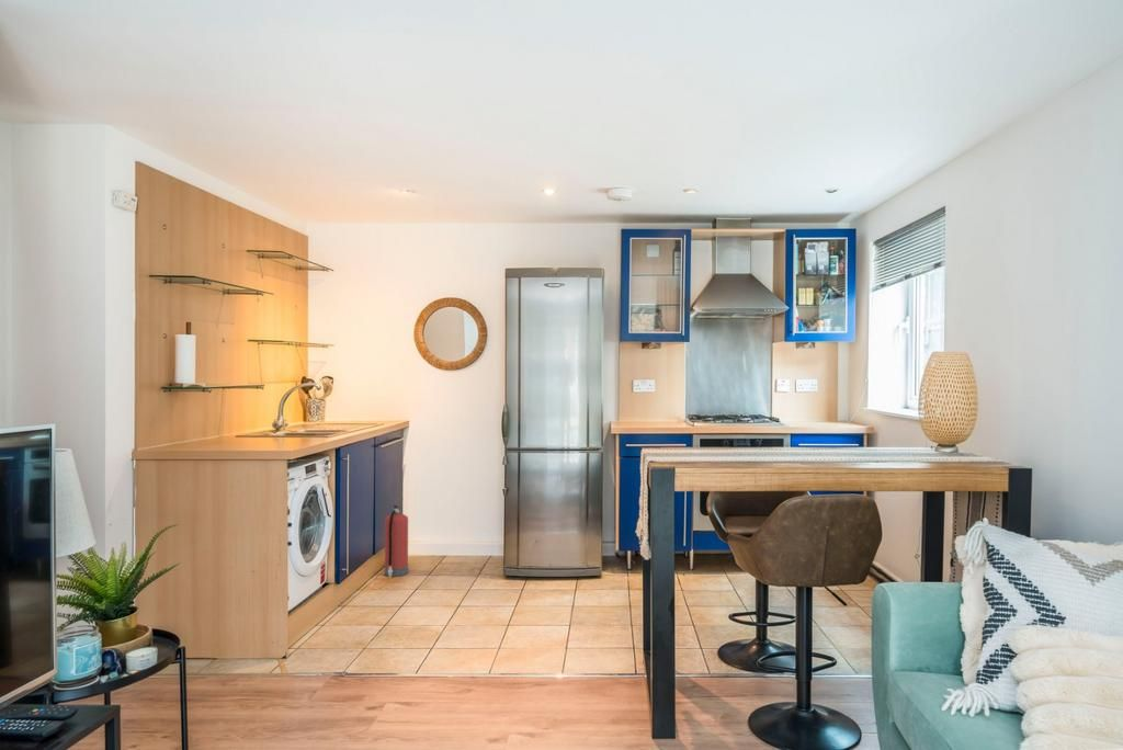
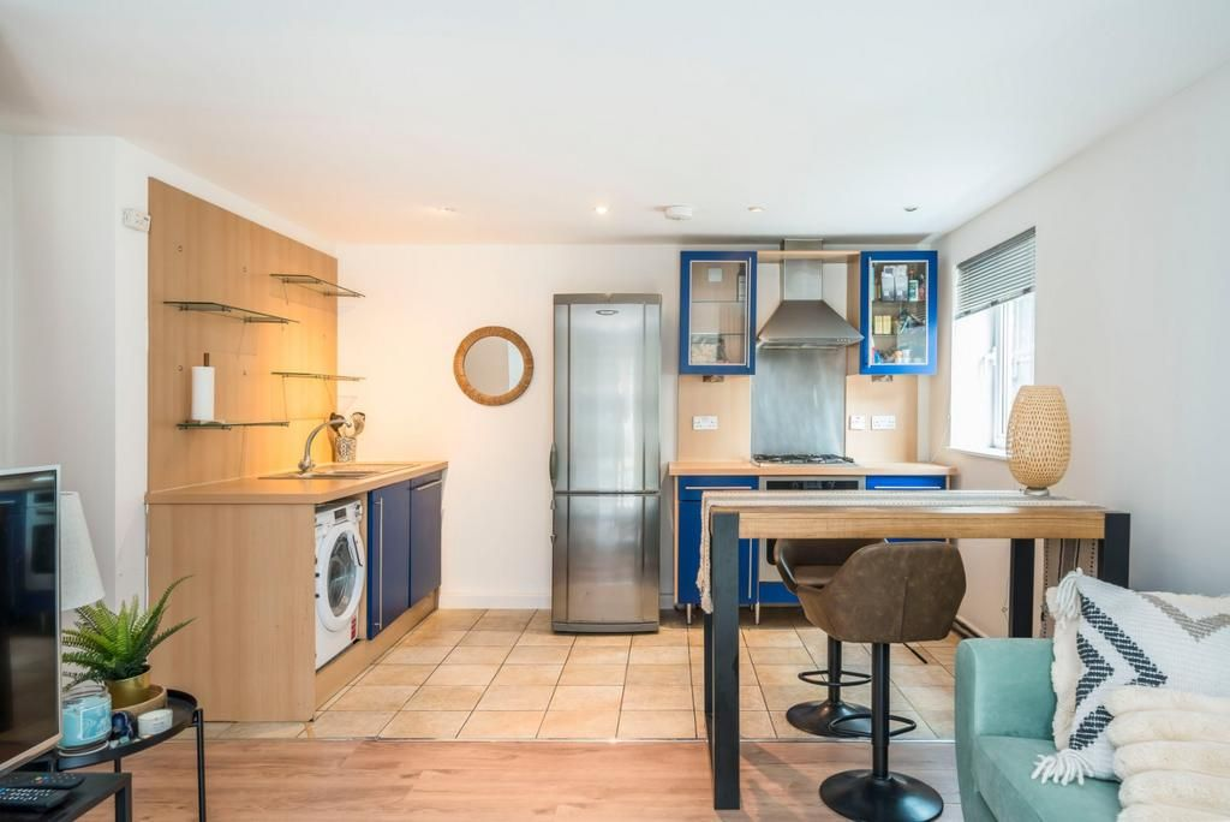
- fire extinguisher [384,497,409,578]
